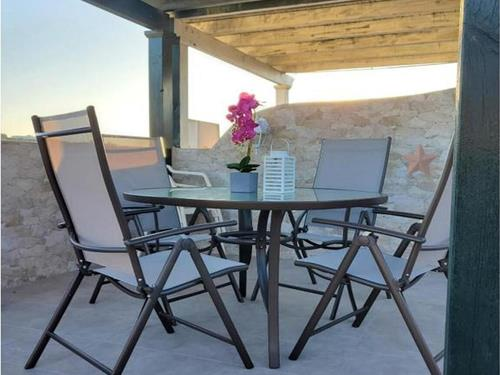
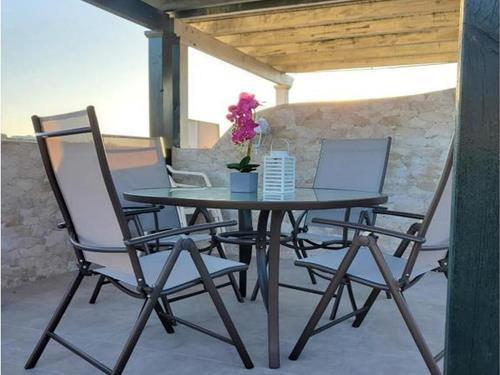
- decorative star [400,142,439,177]
